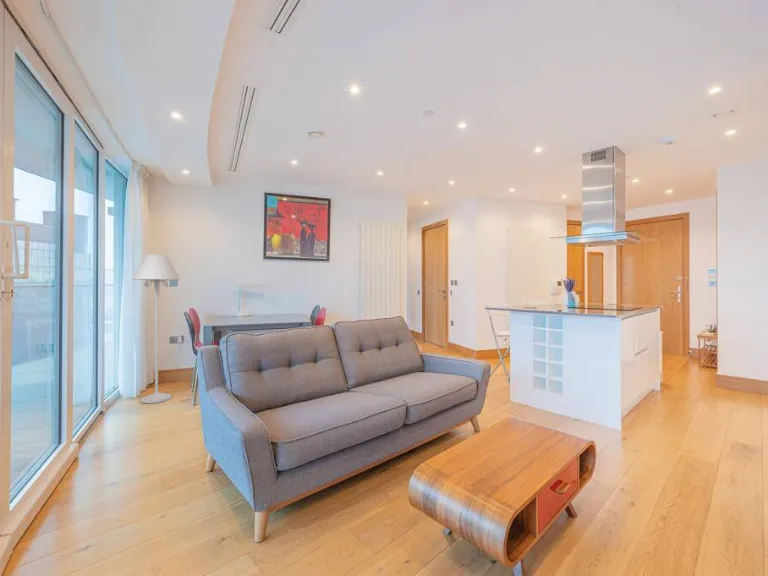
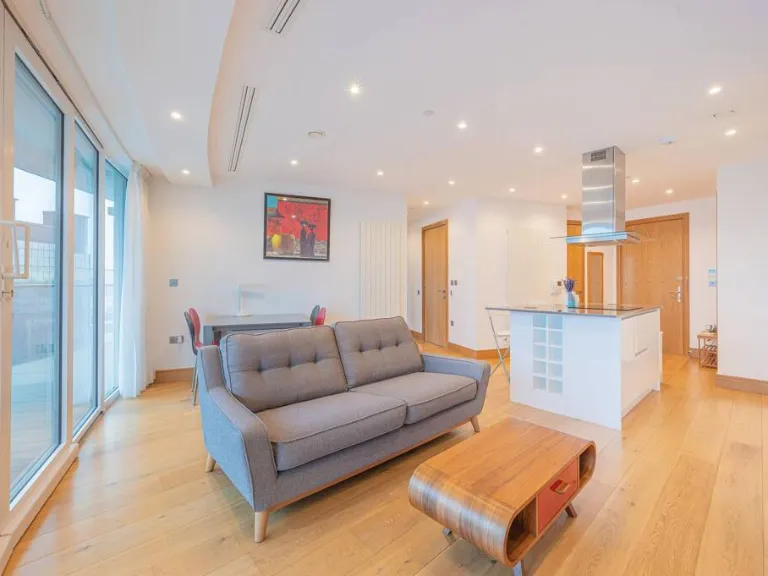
- floor lamp [131,253,181,404]
